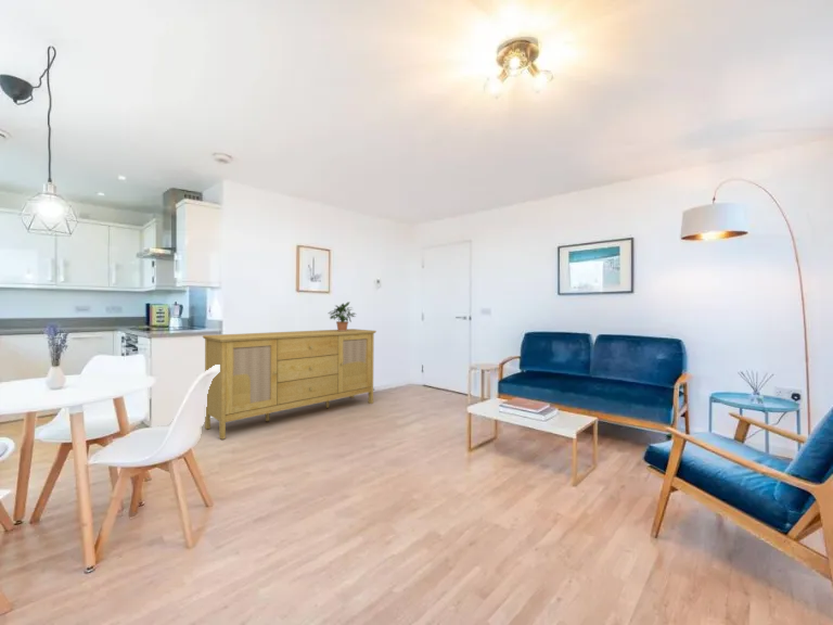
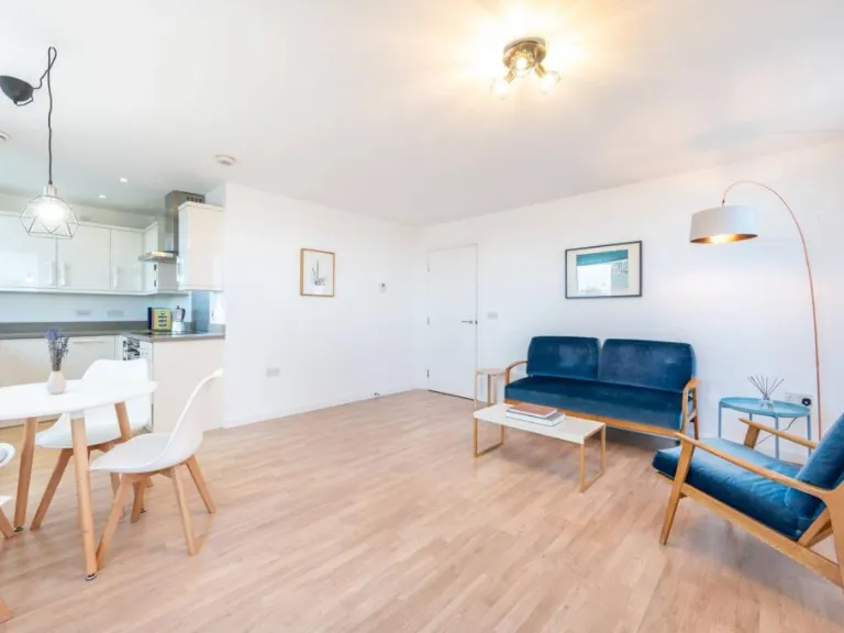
- sideboard [202,328,377,441]
- potted plant [328,301,357,331]
